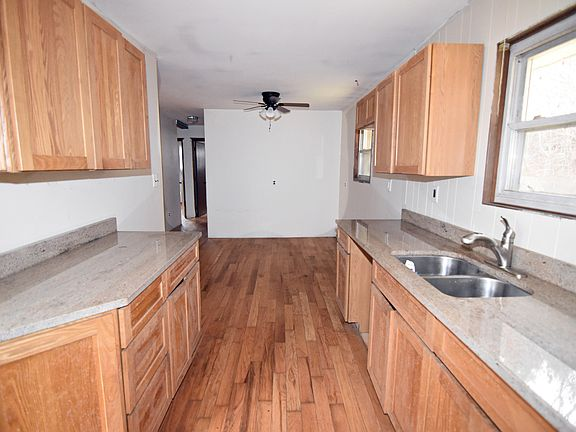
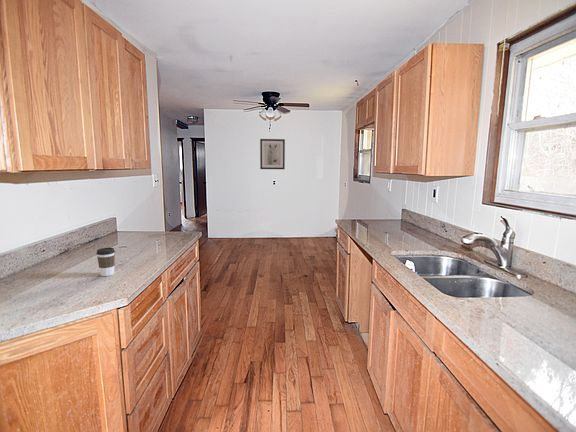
+ coffee cup [95,247,116,277]
+ wall art [259,138,286,170]
